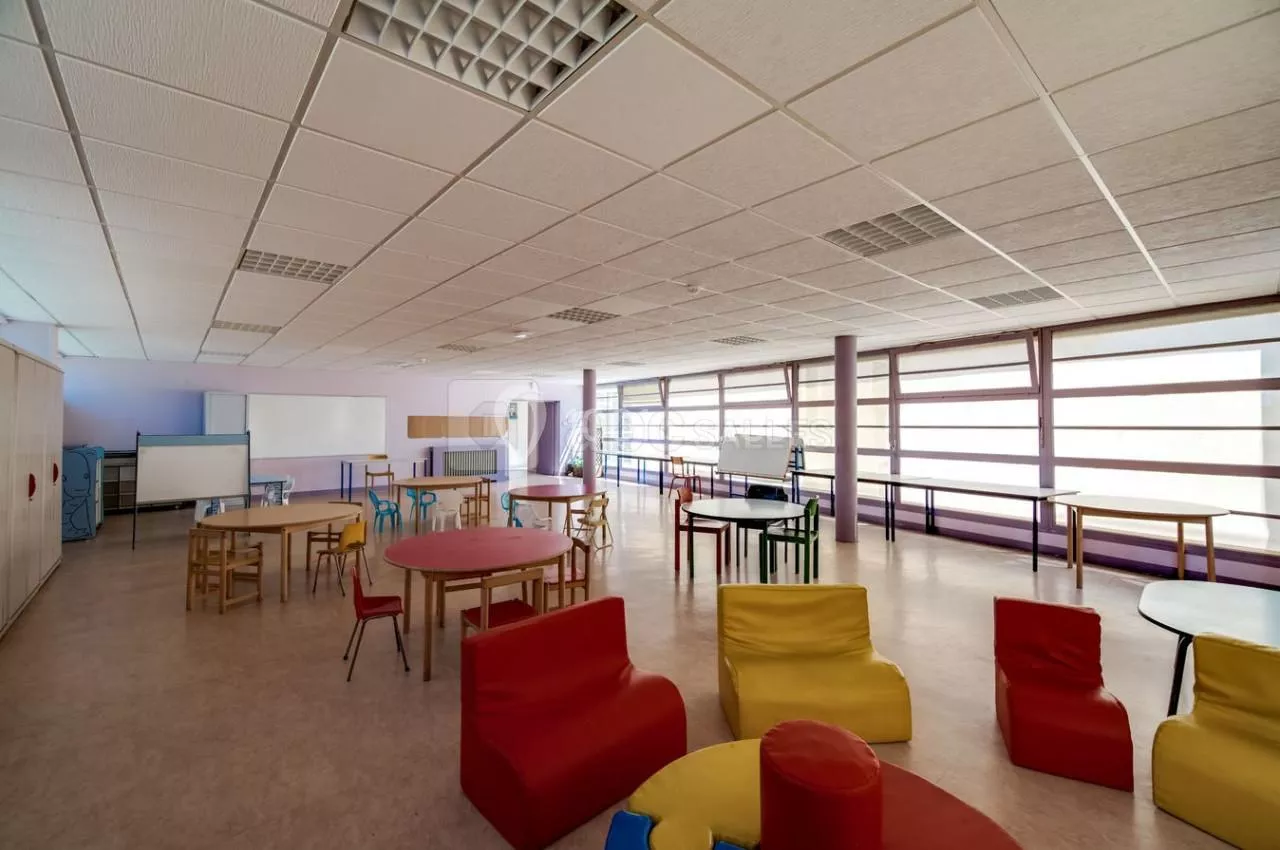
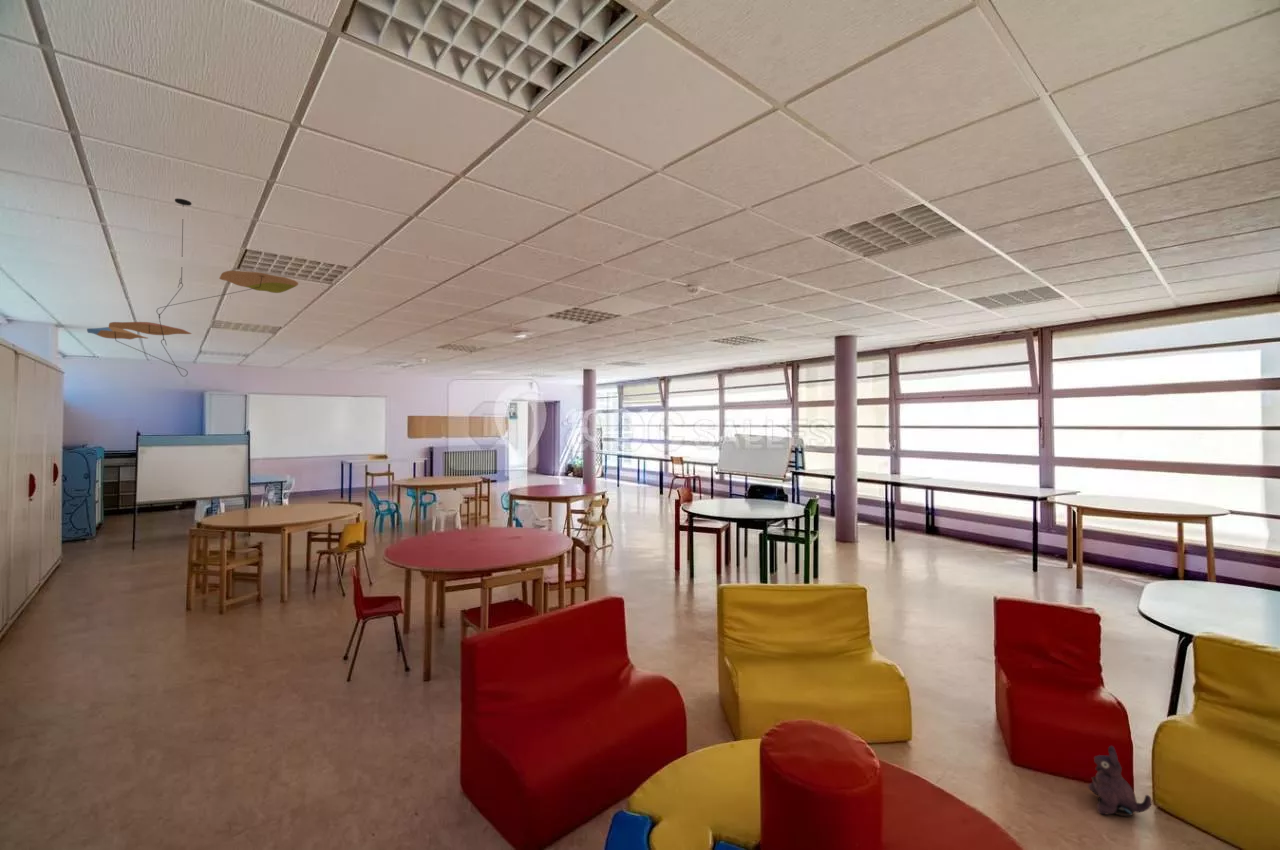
+ plush toy [1087,745,1153,817]
+ ceiling mobile [86,197,299,378]
